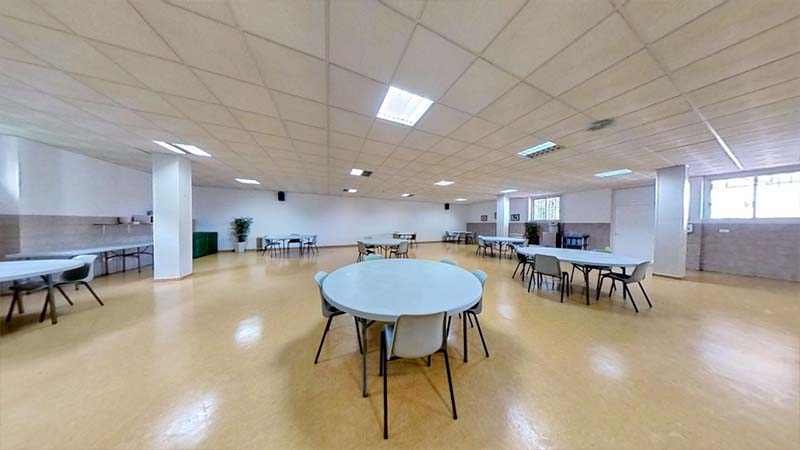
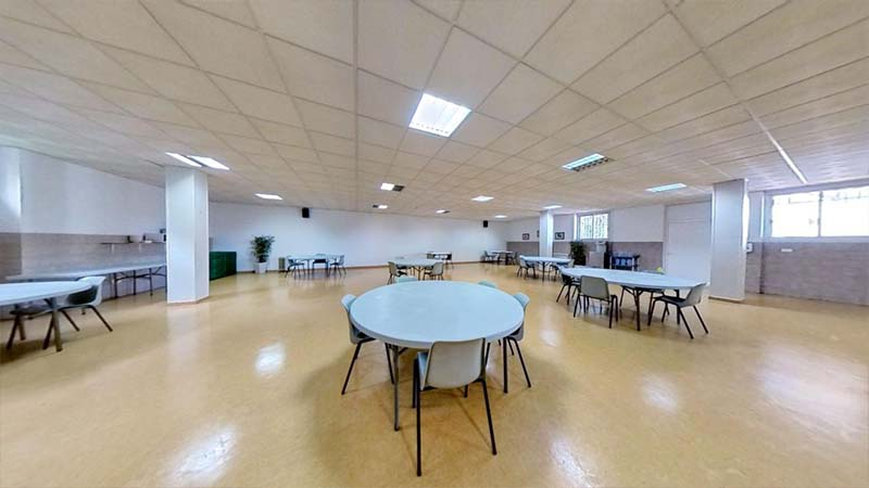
- terrain map [584,116,618,134]
